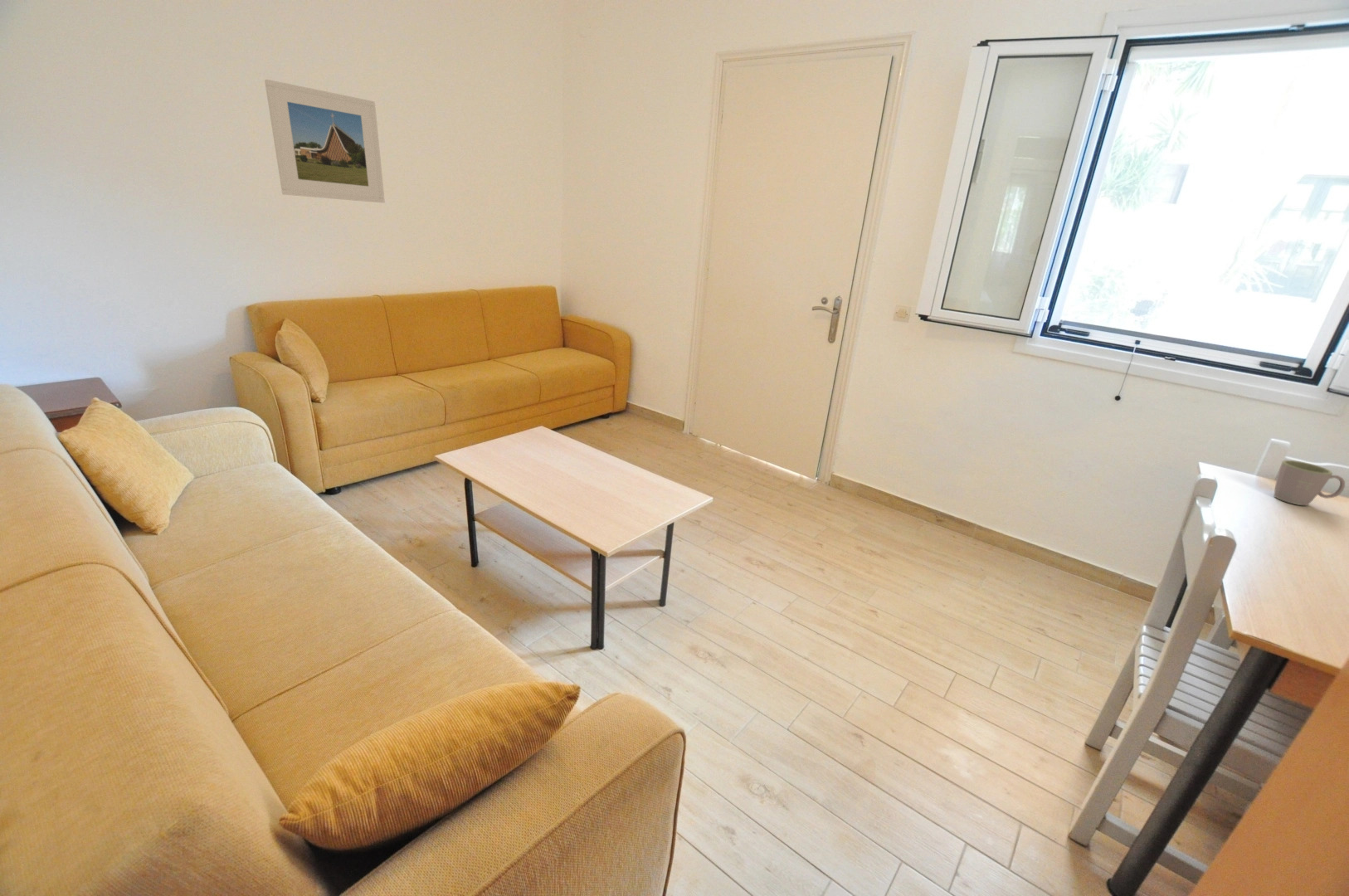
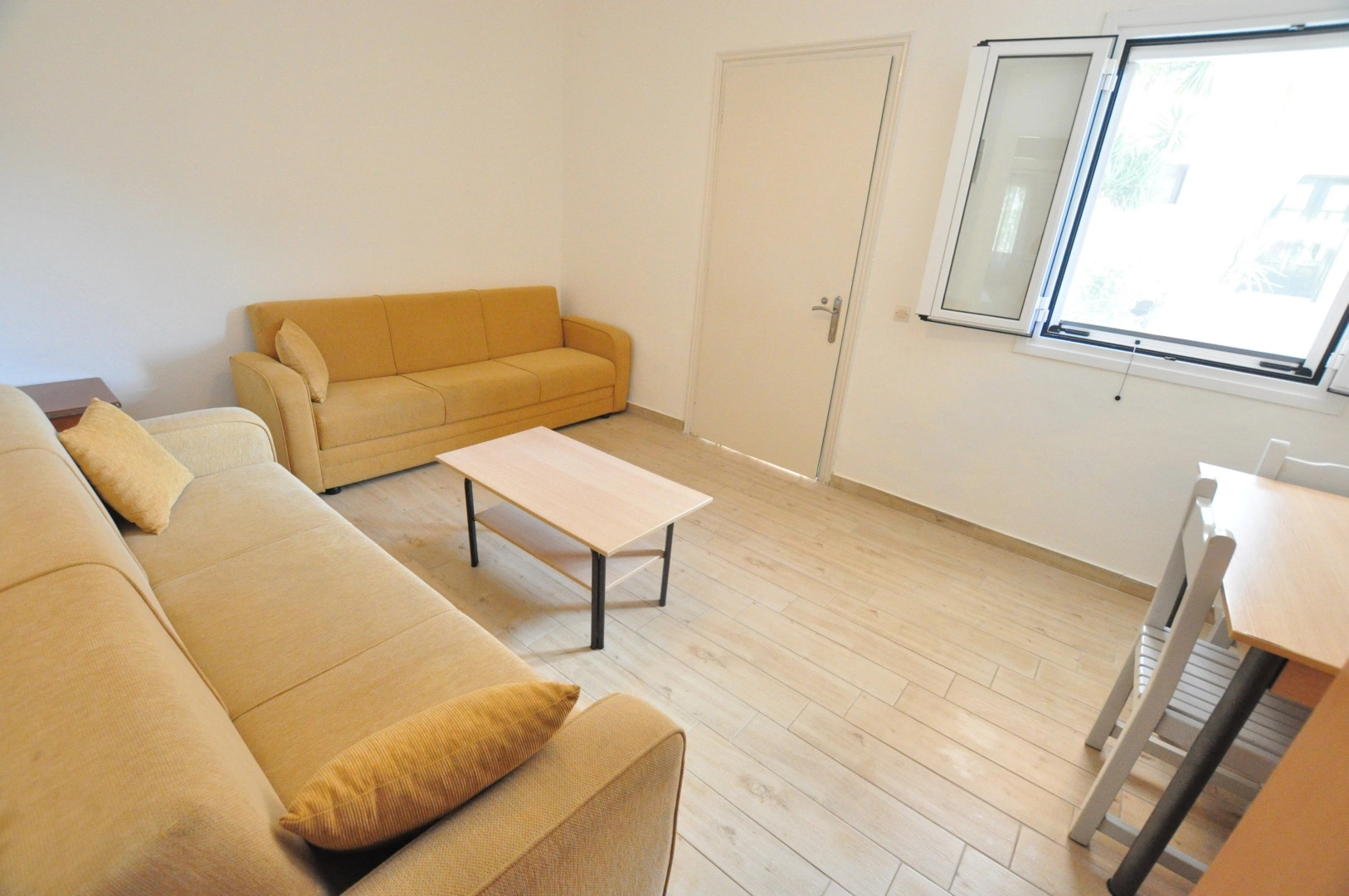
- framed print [264,79,386,204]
- mug [1274,460,1346,506]
